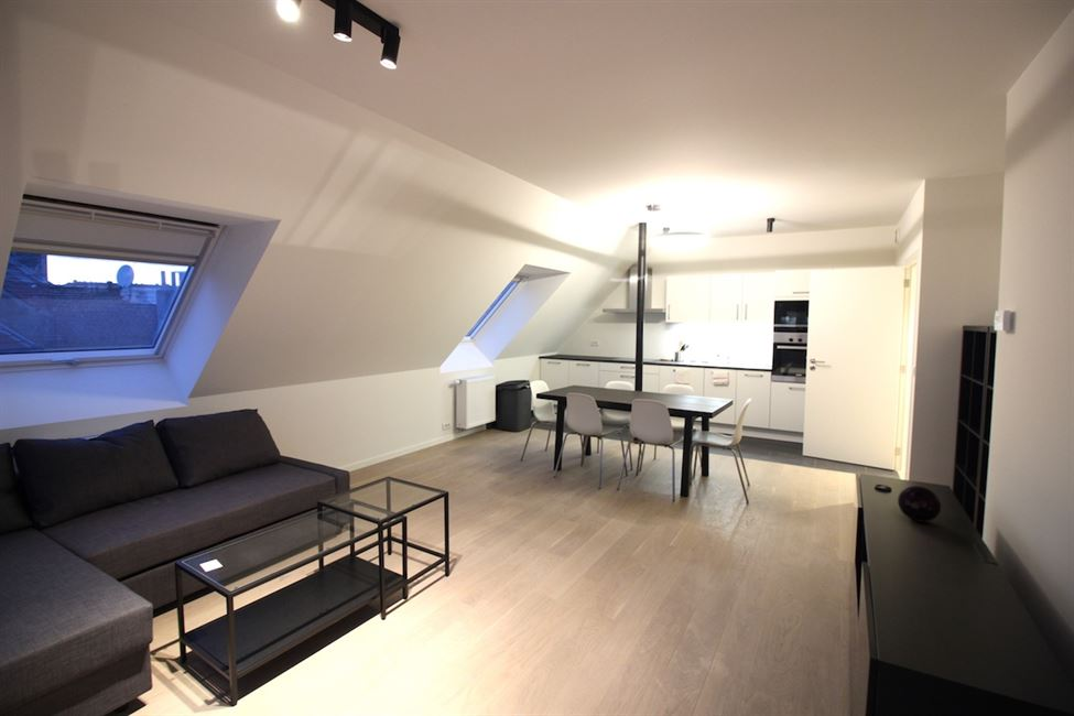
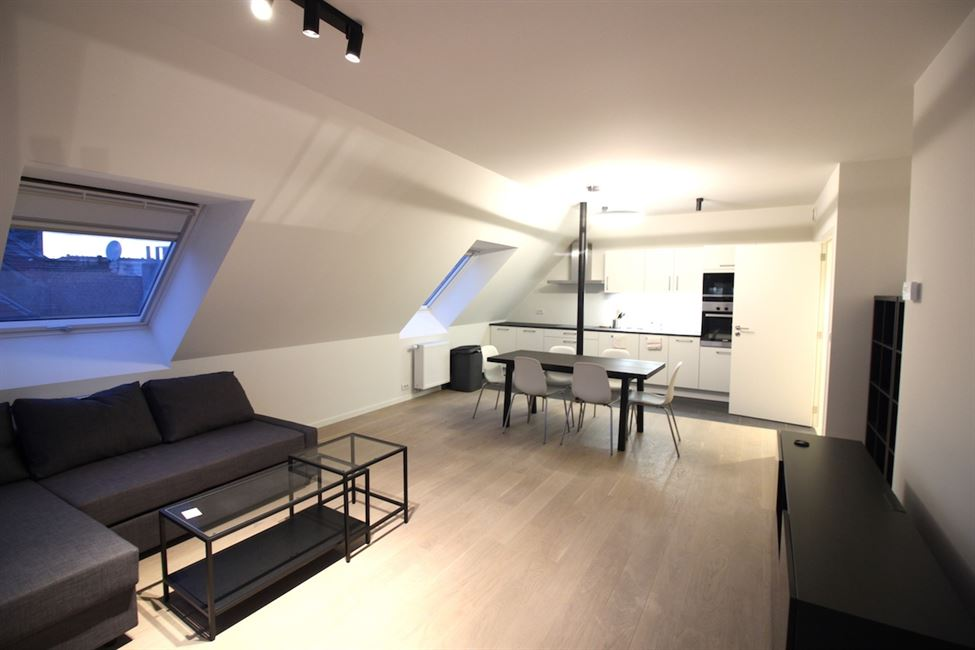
- decorative orb [897,485,942,523]
